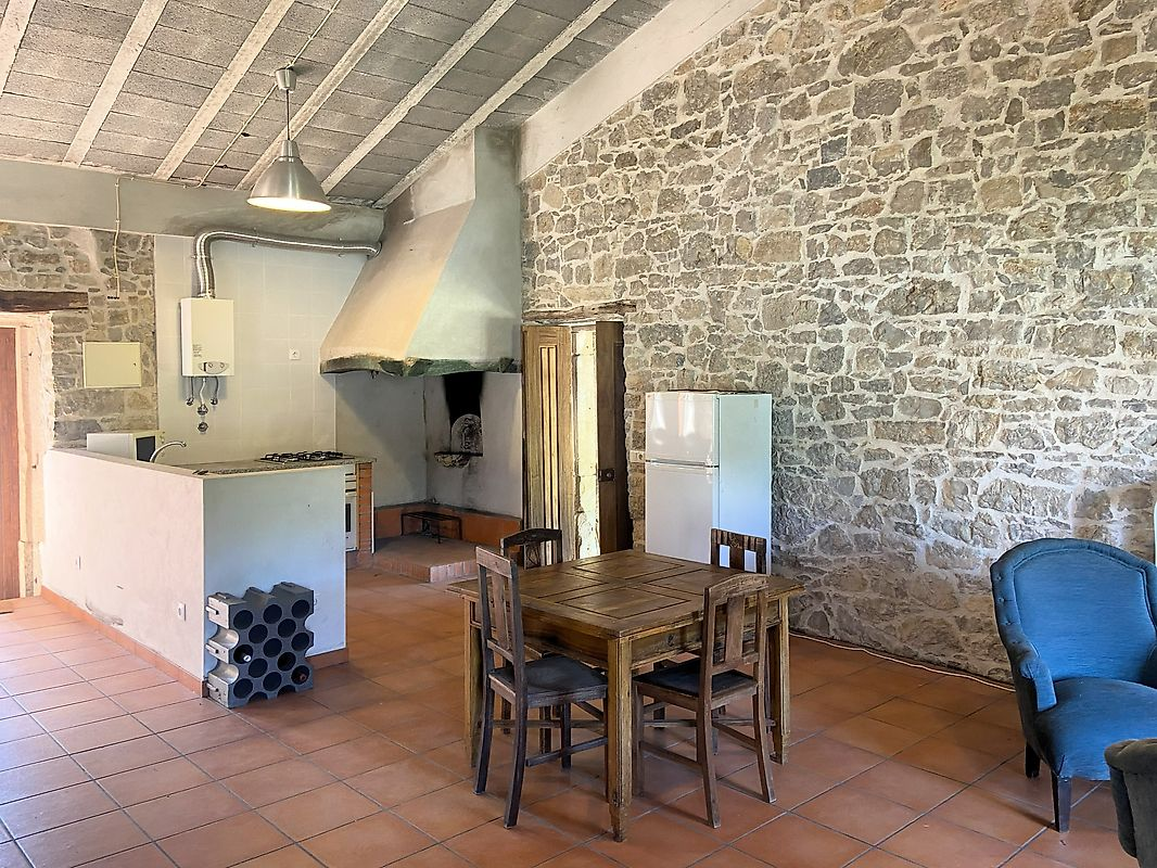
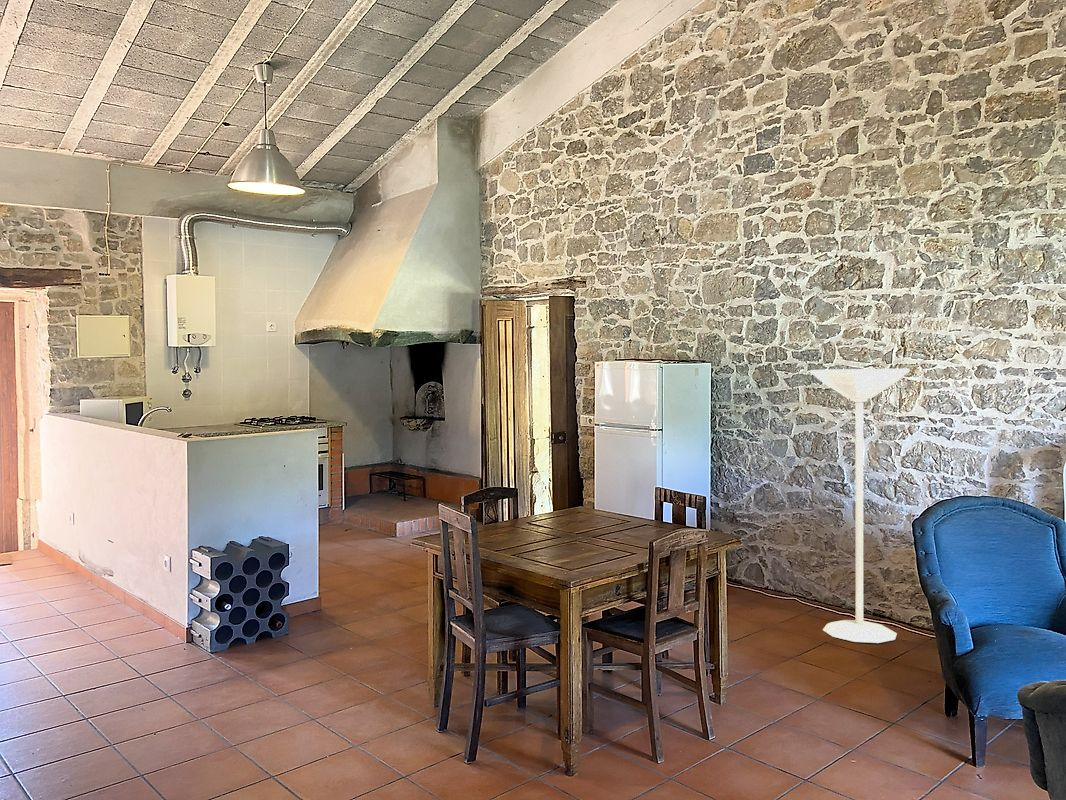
+ floor lamp [809,368,911,644]
